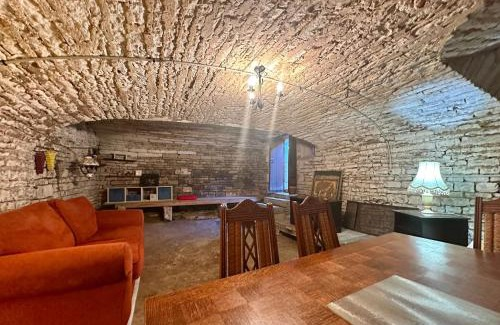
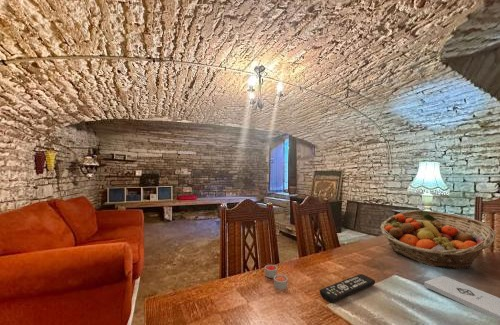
+ remote control [319,273,376,304]
+ fruit basket [379,209,496,270]
+ candle [264,264,289,291]
+ notepad [423,275,500,321]
